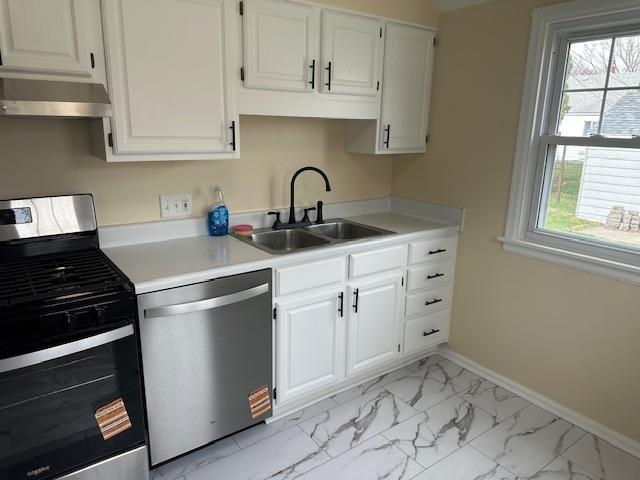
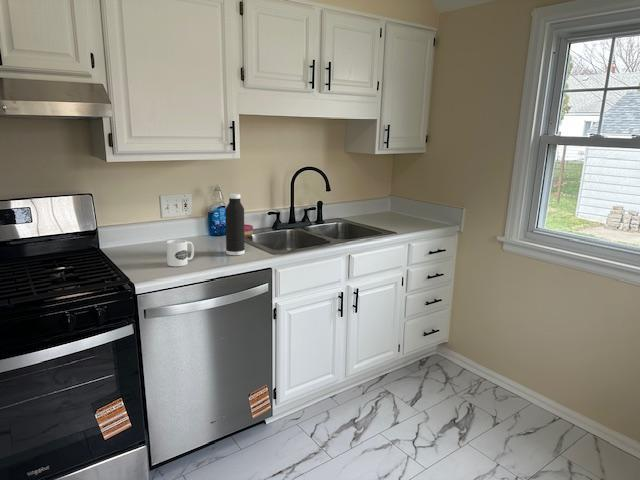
+ water bottle [225,193,246,256]
+ mug [166,238,195,267]
